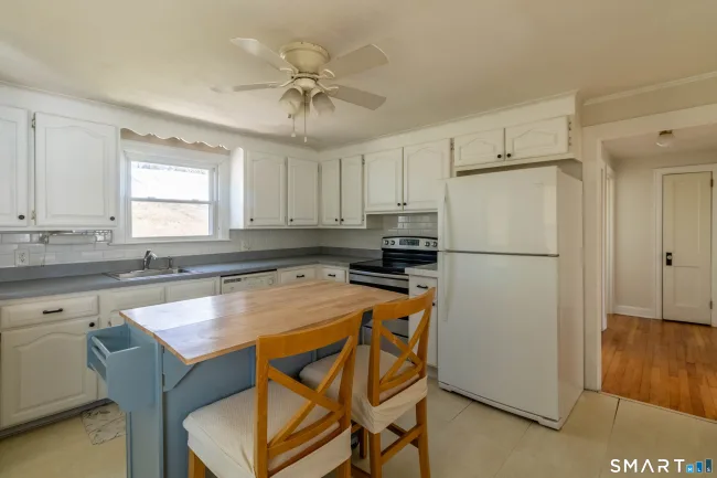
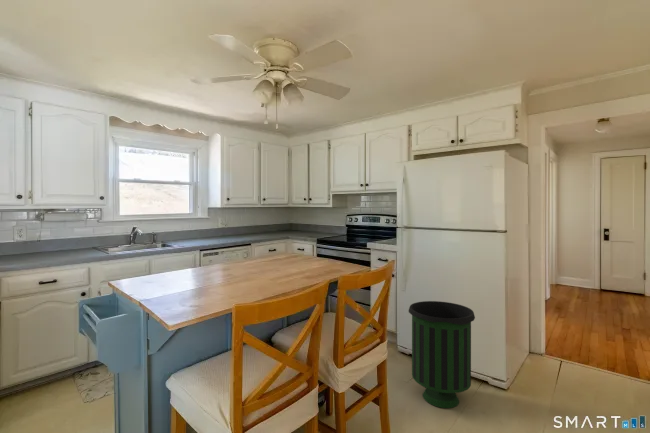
+ trash can [408,300,476,409]
